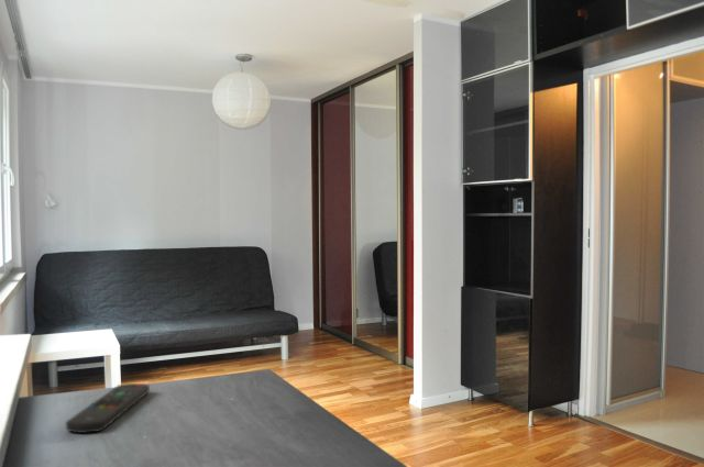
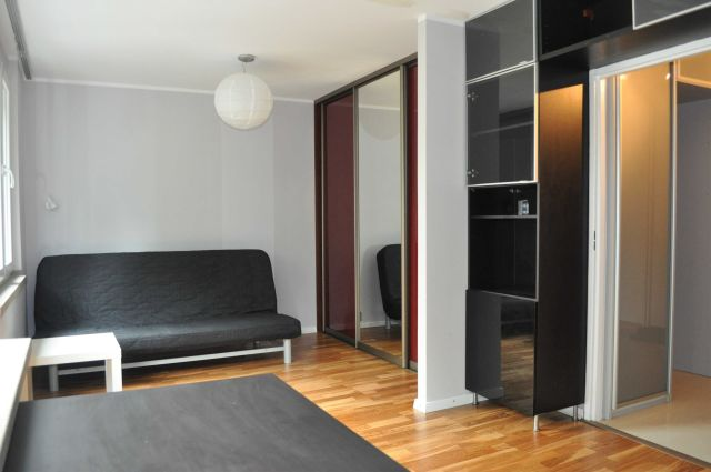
- remote control [65,382,151,434]
